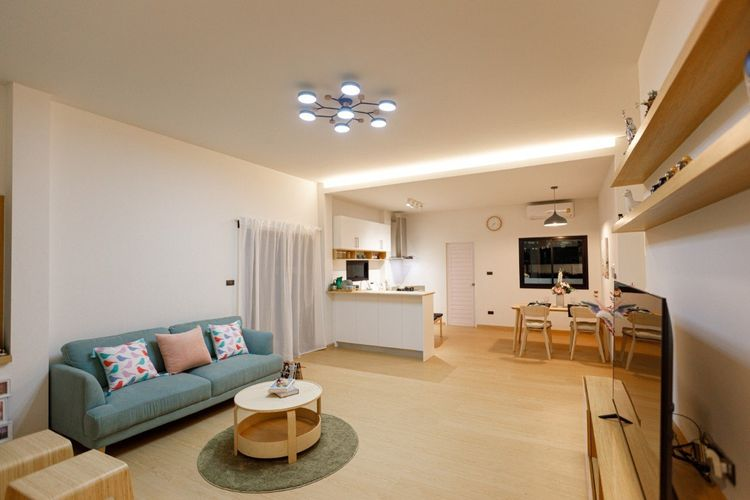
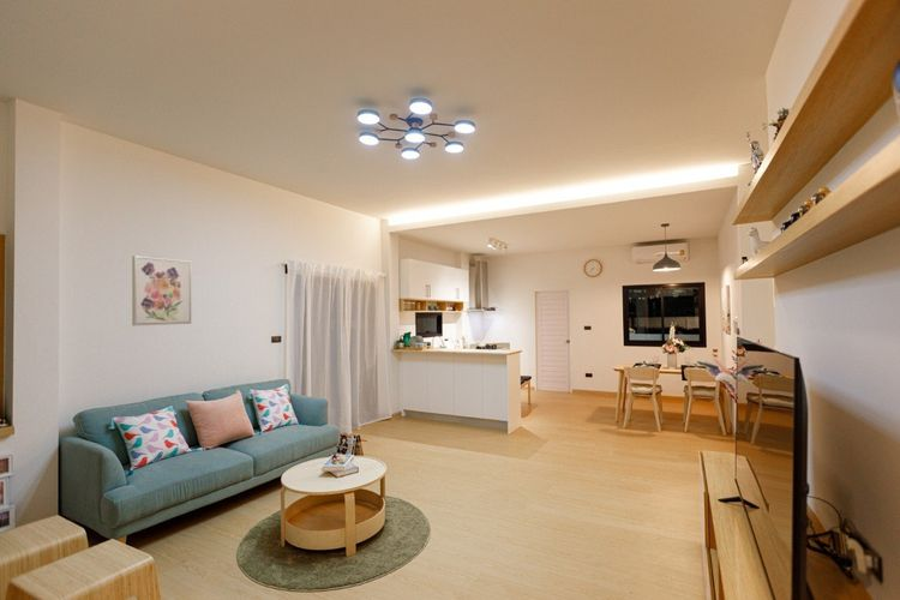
+ wall art [131,254,192,326]
